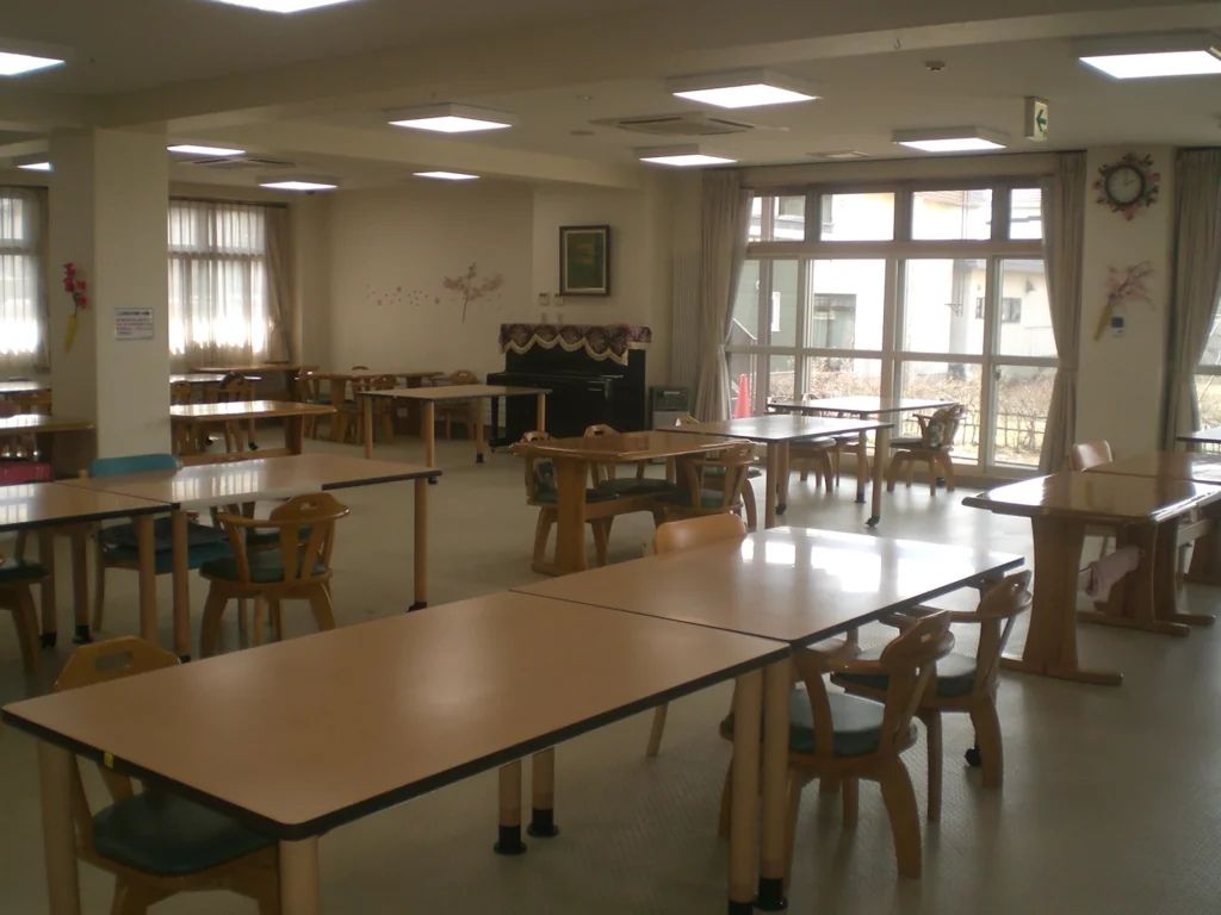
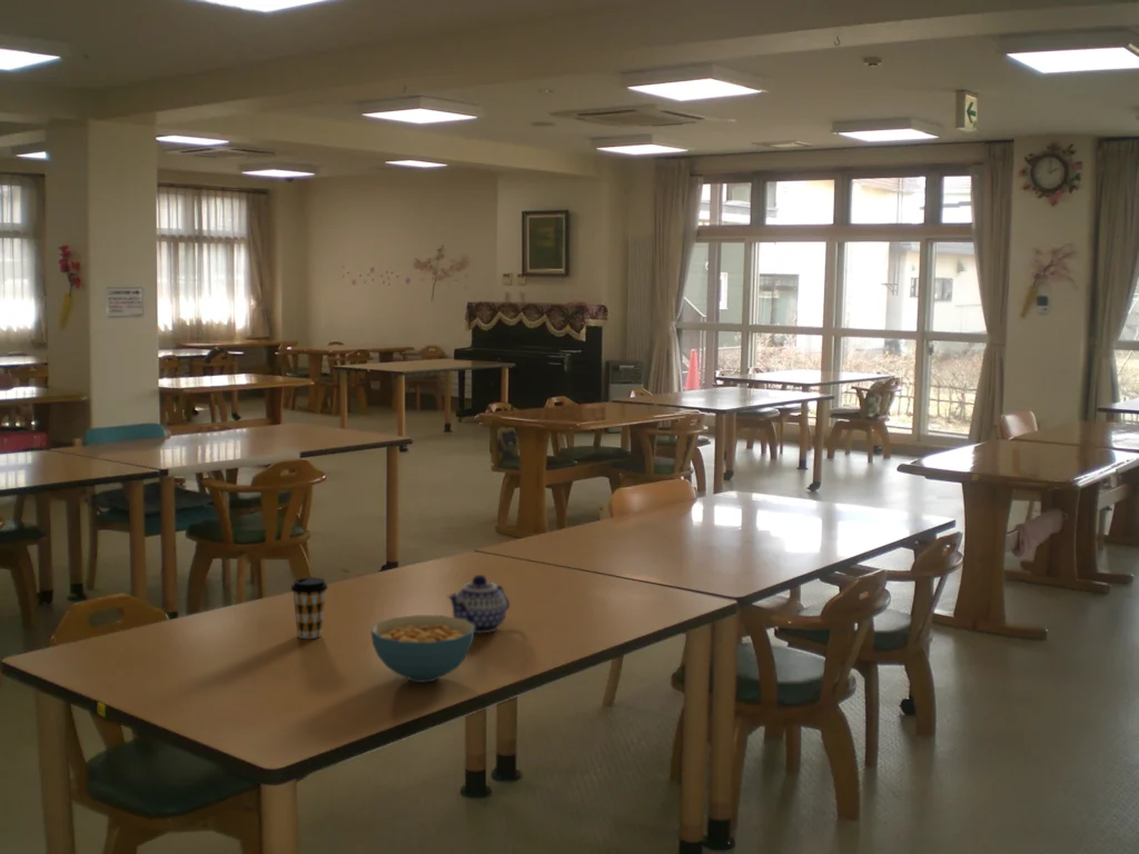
+ cereal bowl [369,614,475,683]
+ teapot [447,574,511,634]
+ coffee cup [290,576,329,639]
